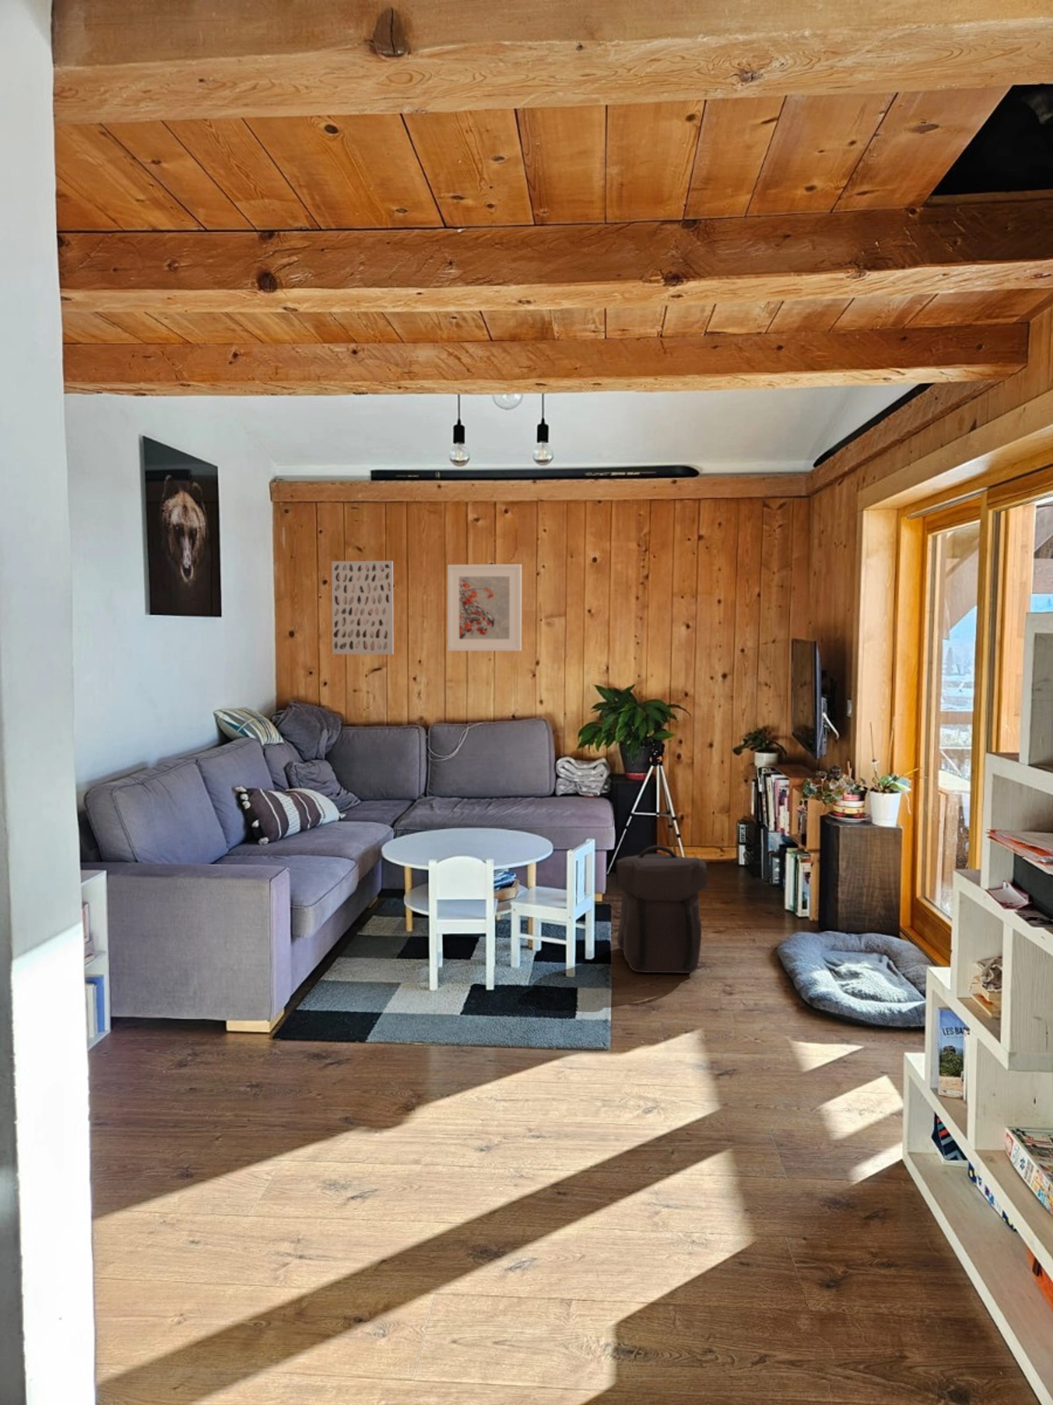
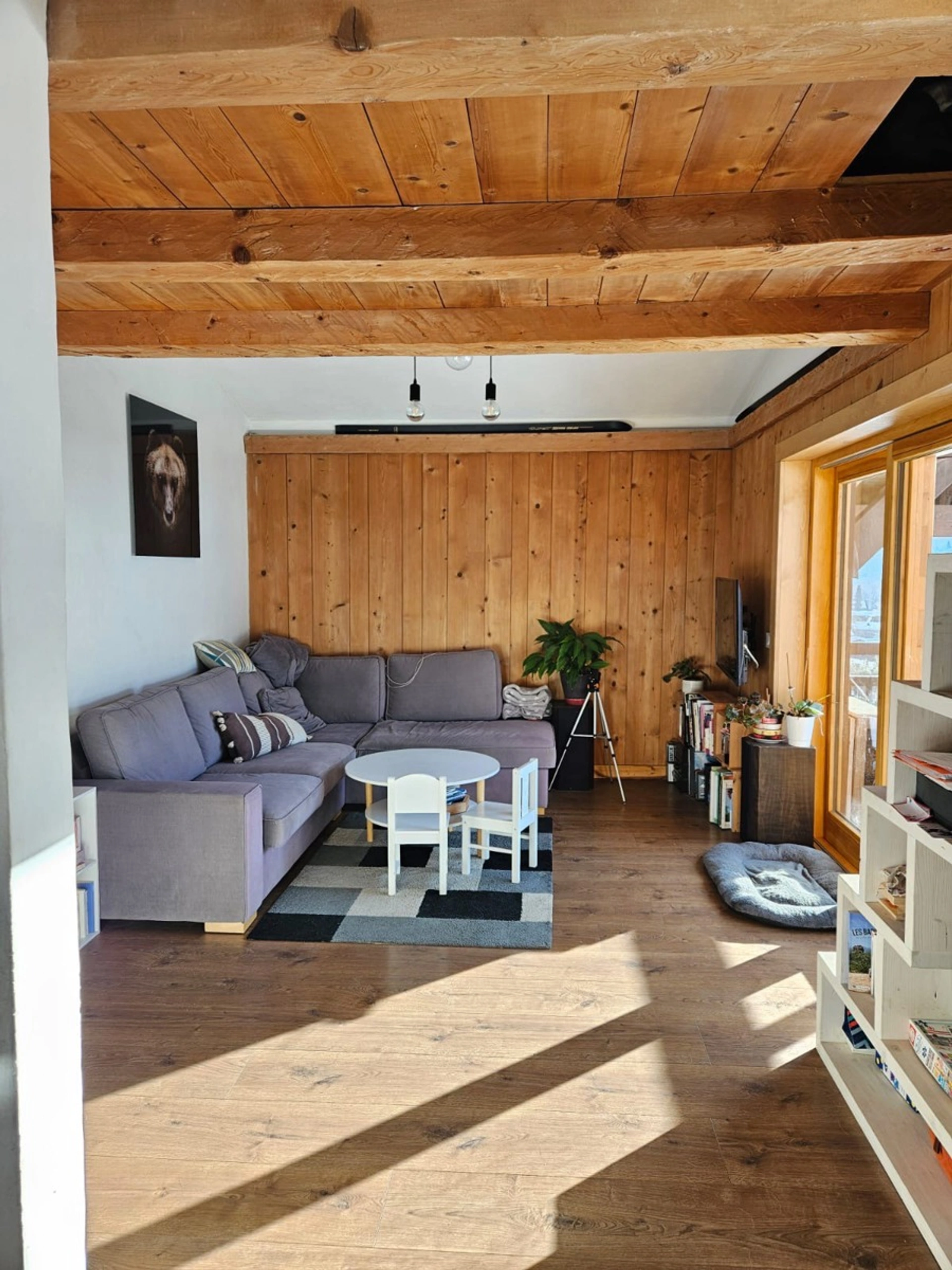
- backpack [615,844,708,974]
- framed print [447,563,522,652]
- wall art [331,561,395,655]
